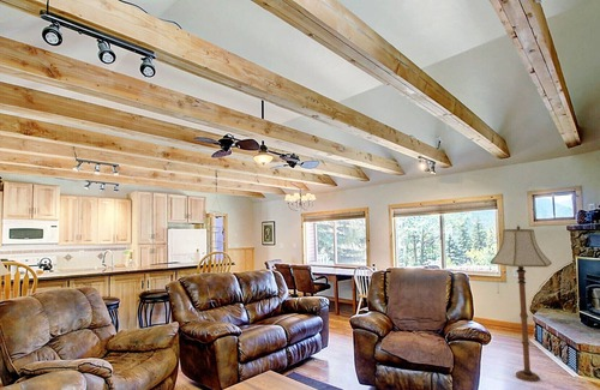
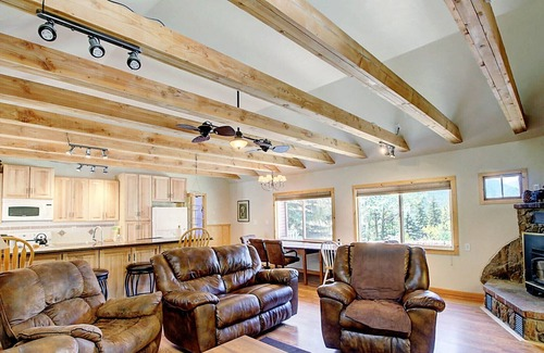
- floor lamp [488,226,553,383]
